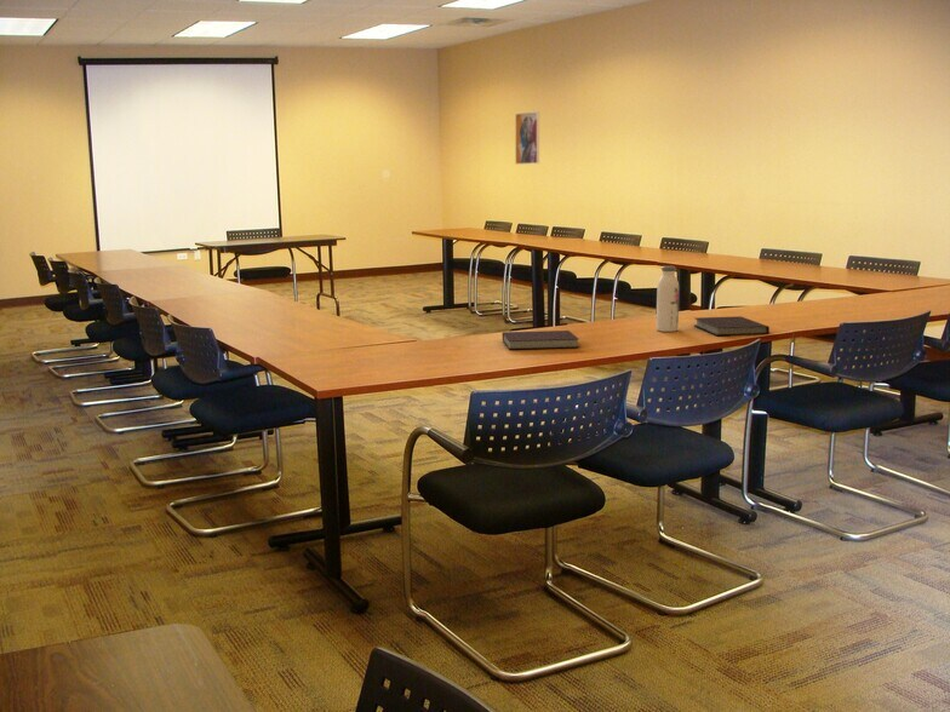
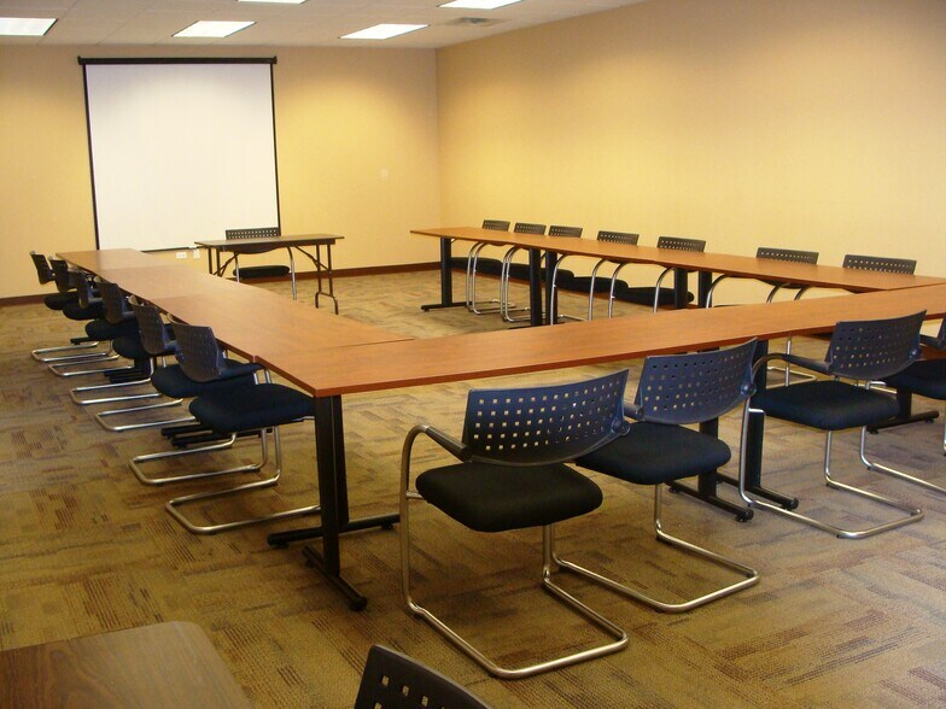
- wall art [514,110,540,166]
- notebook [693,315,771,337]
- water bottle [656,265,680,333]
- notebook [502,329,580,351]
